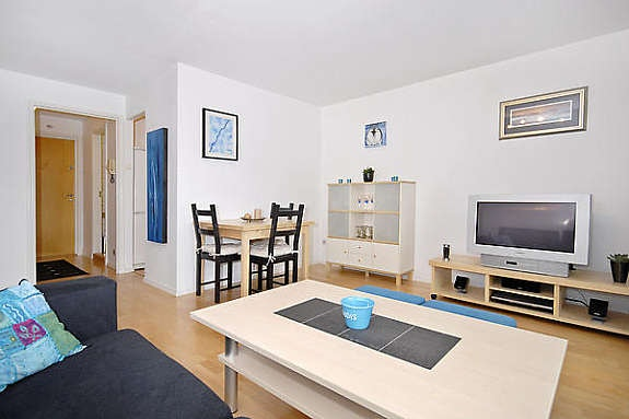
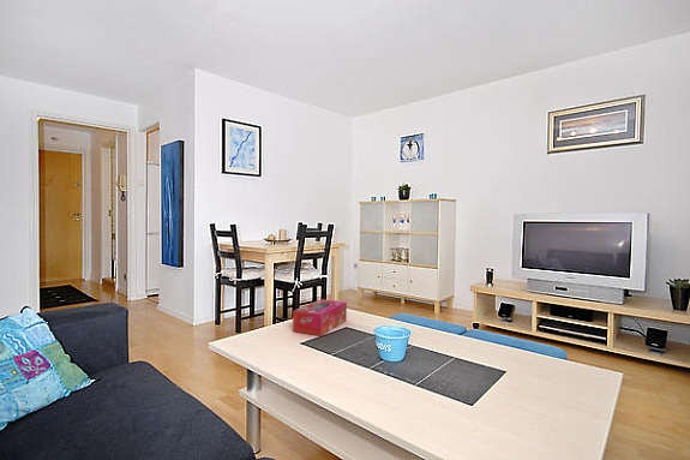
+ tissue box [292,298,348,337]
